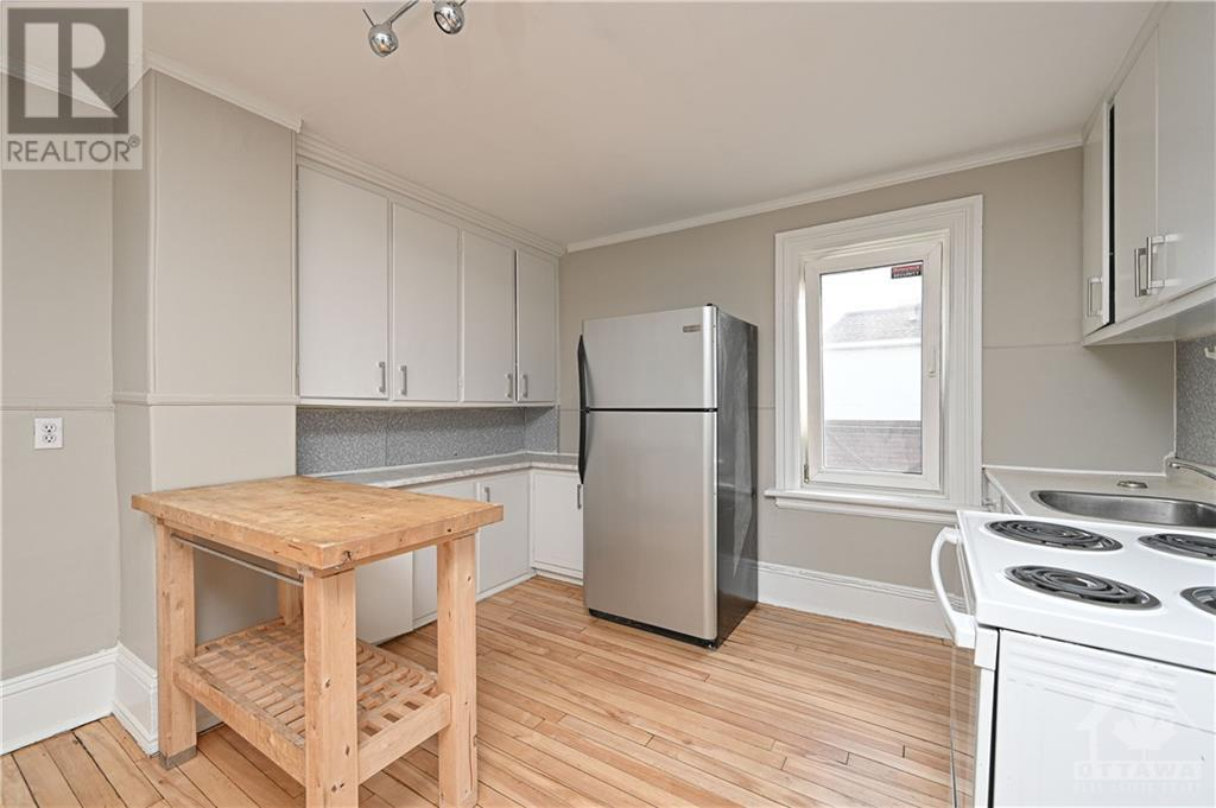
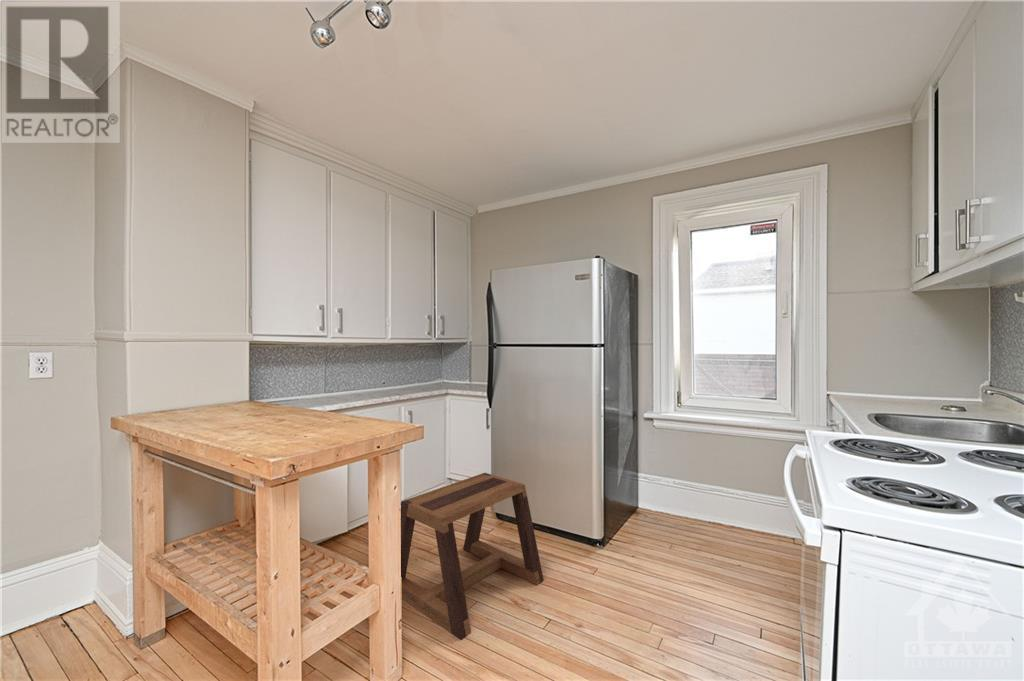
+ stool [400,472,545,641]
